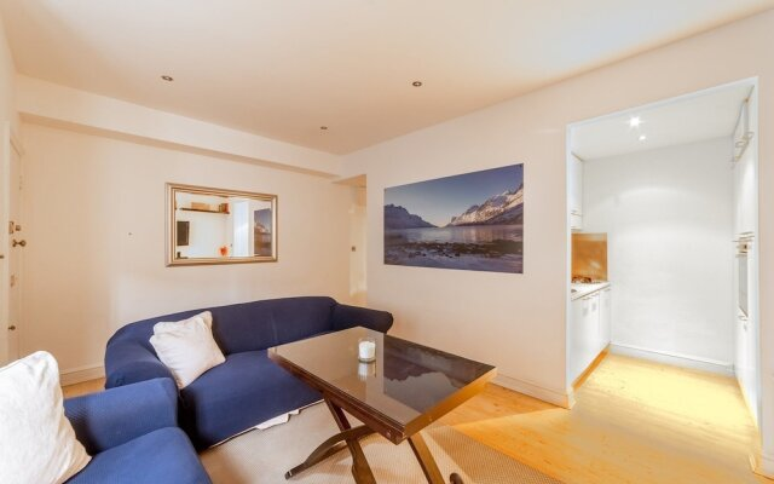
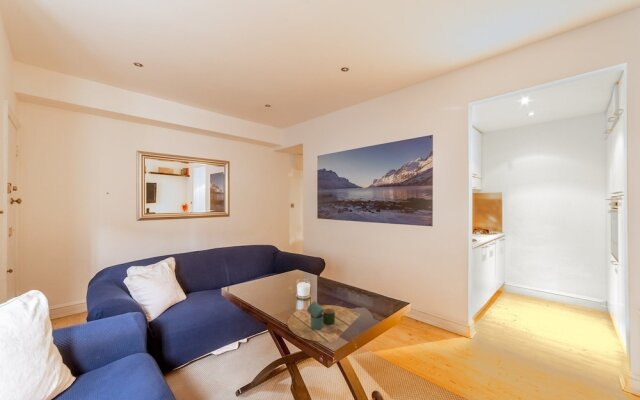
+ decorative tray [286,300,361,343]
